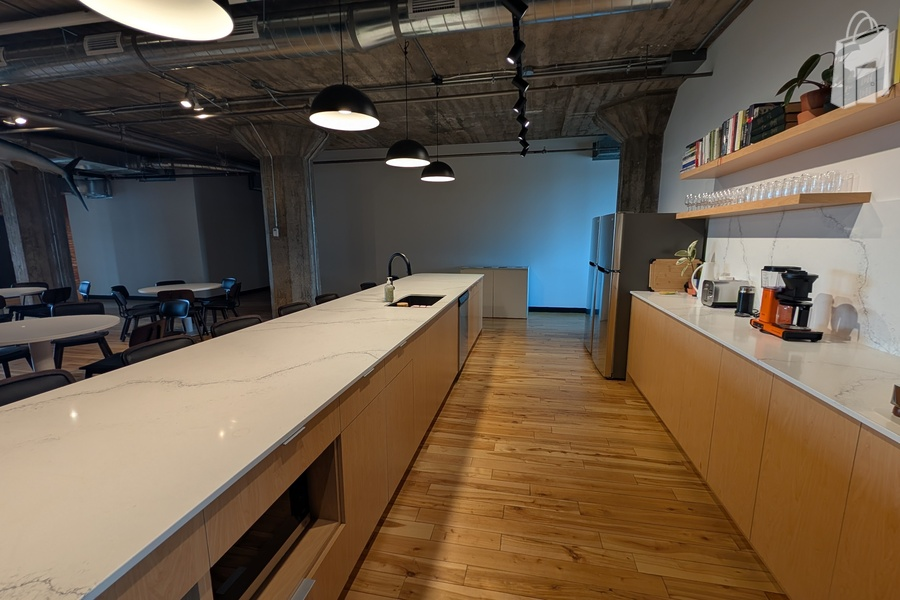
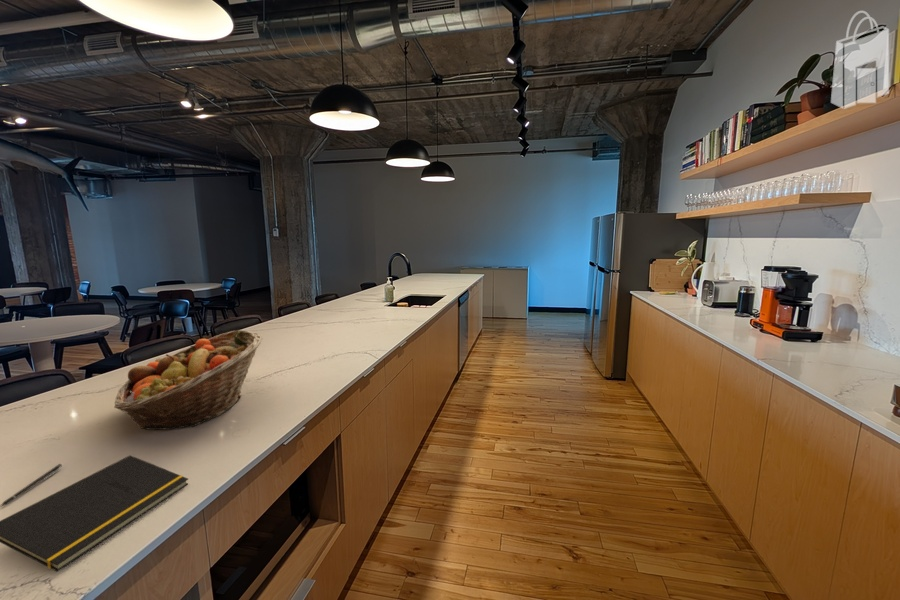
+ fruit basket [114,329,264,431]
+ notepad [0,454,189,572]
+ pen [0,463,63,508]
